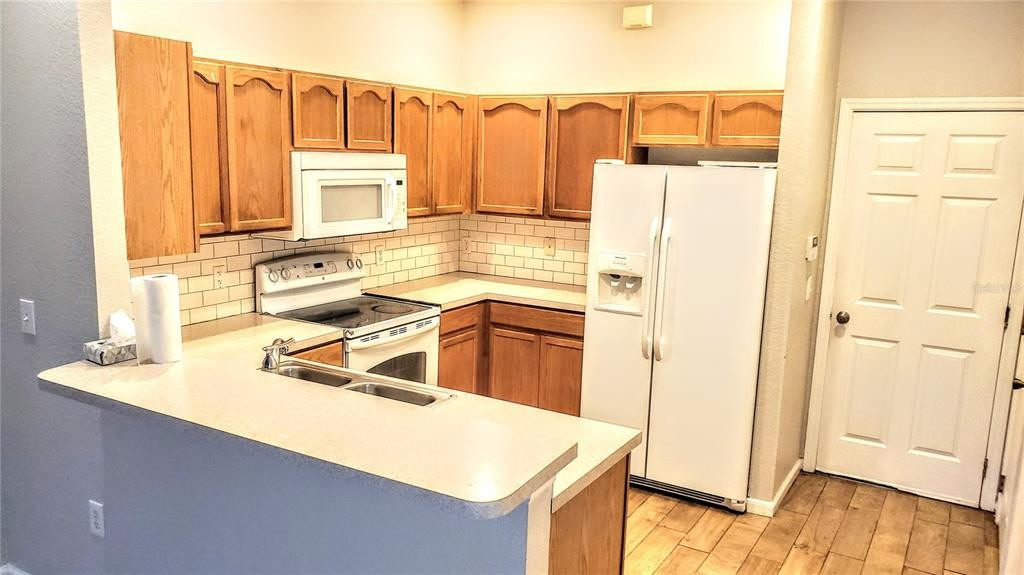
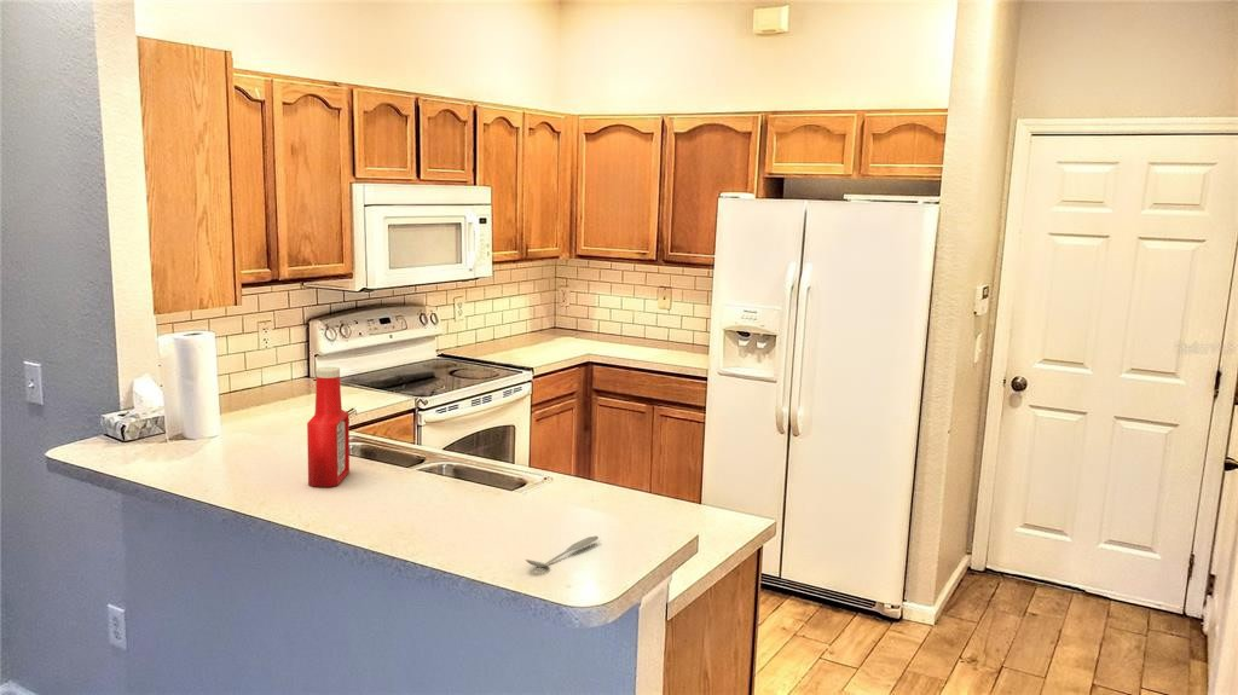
+ spoon [525,535,600,568]
+ soap bottle [306,366,351,488]
